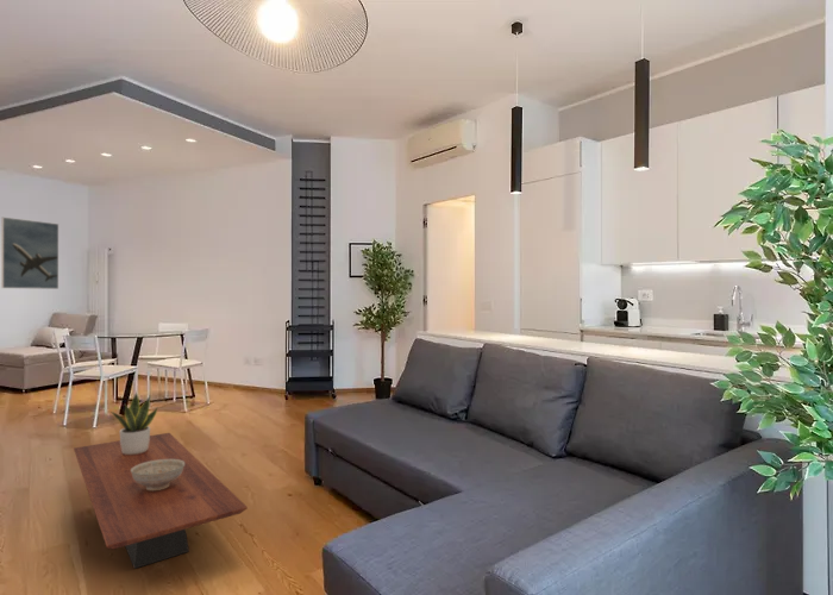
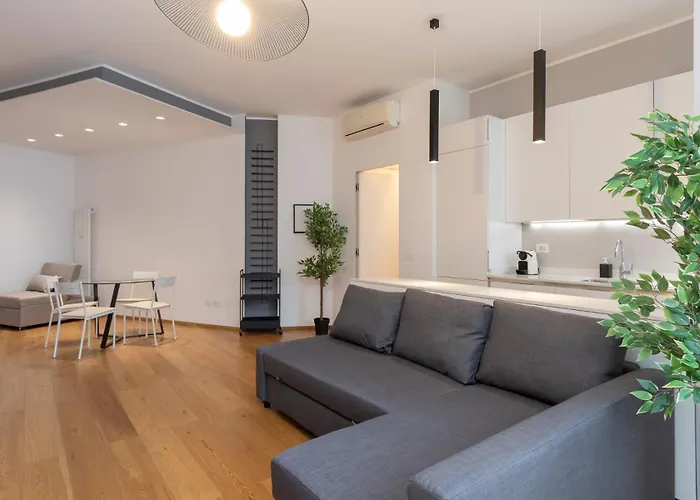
- coffee table [73,432,249,570]
- decorative bowl [131,459,184,490]
- potted plant [111,389,158,455]
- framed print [0,217,60,290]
